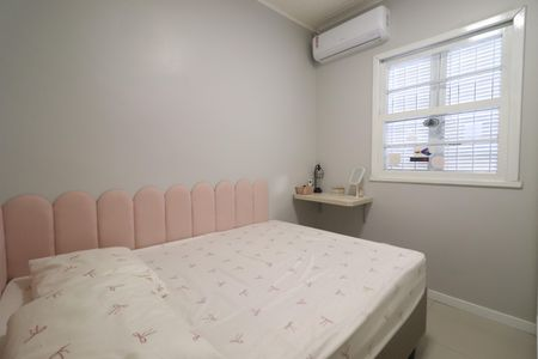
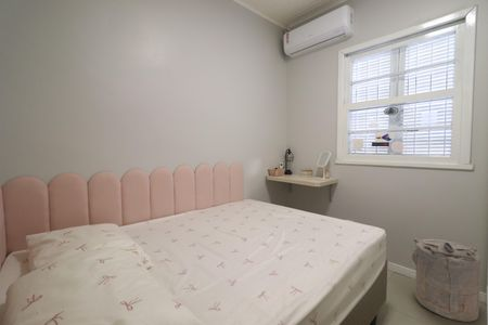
+ laundry hamper [411,236,481,323]
